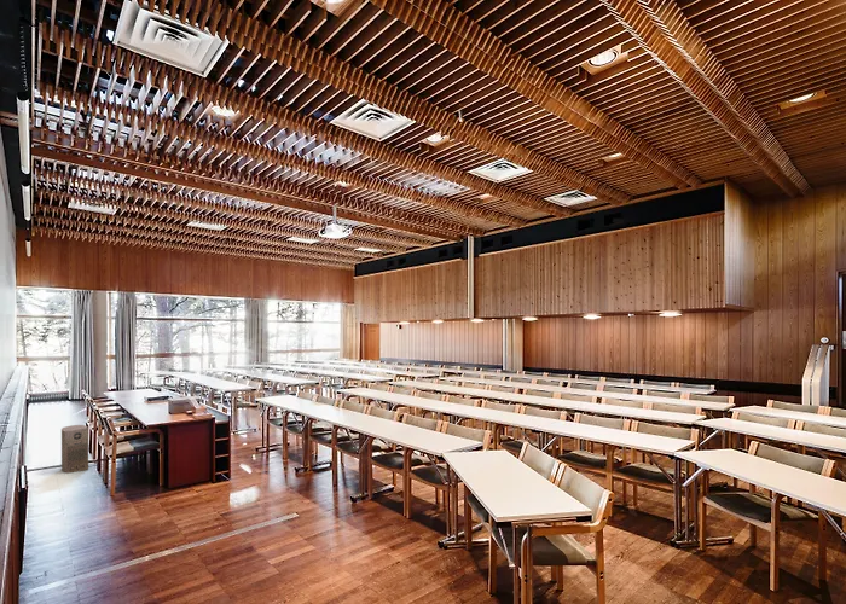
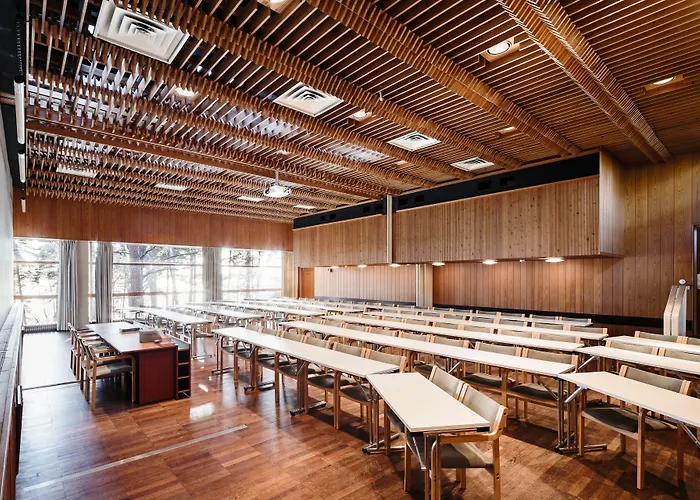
- air purifier [60,424,89,475]
